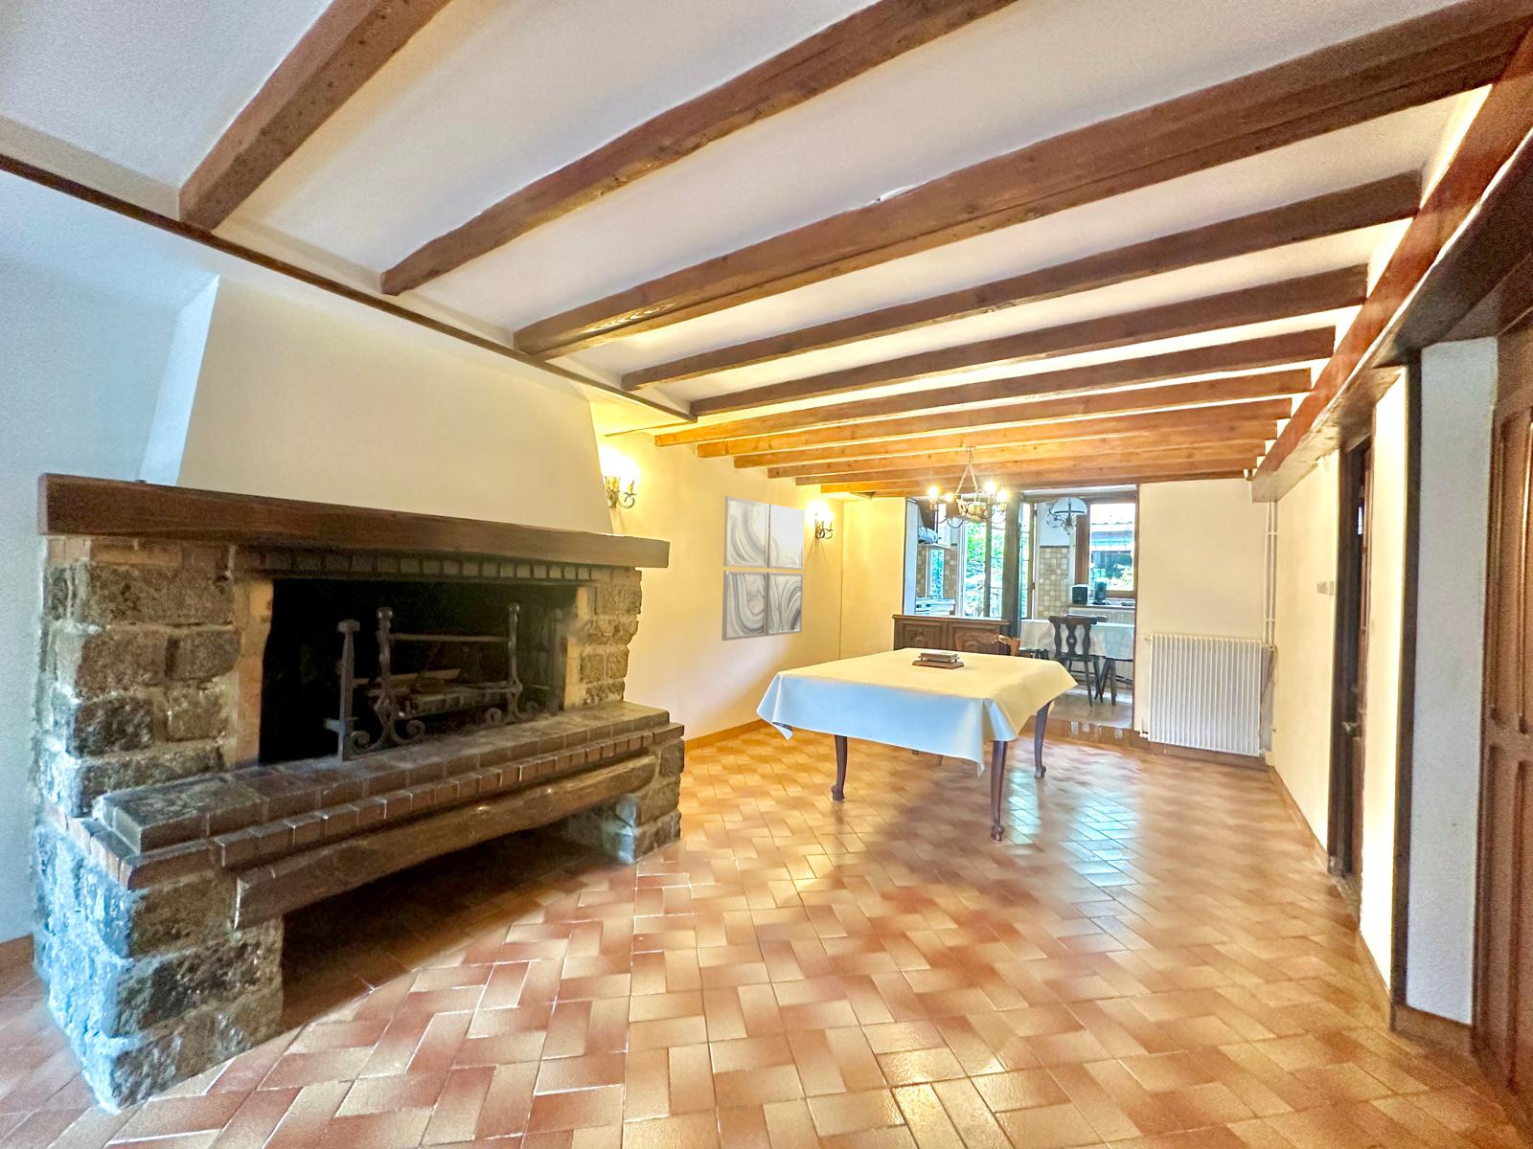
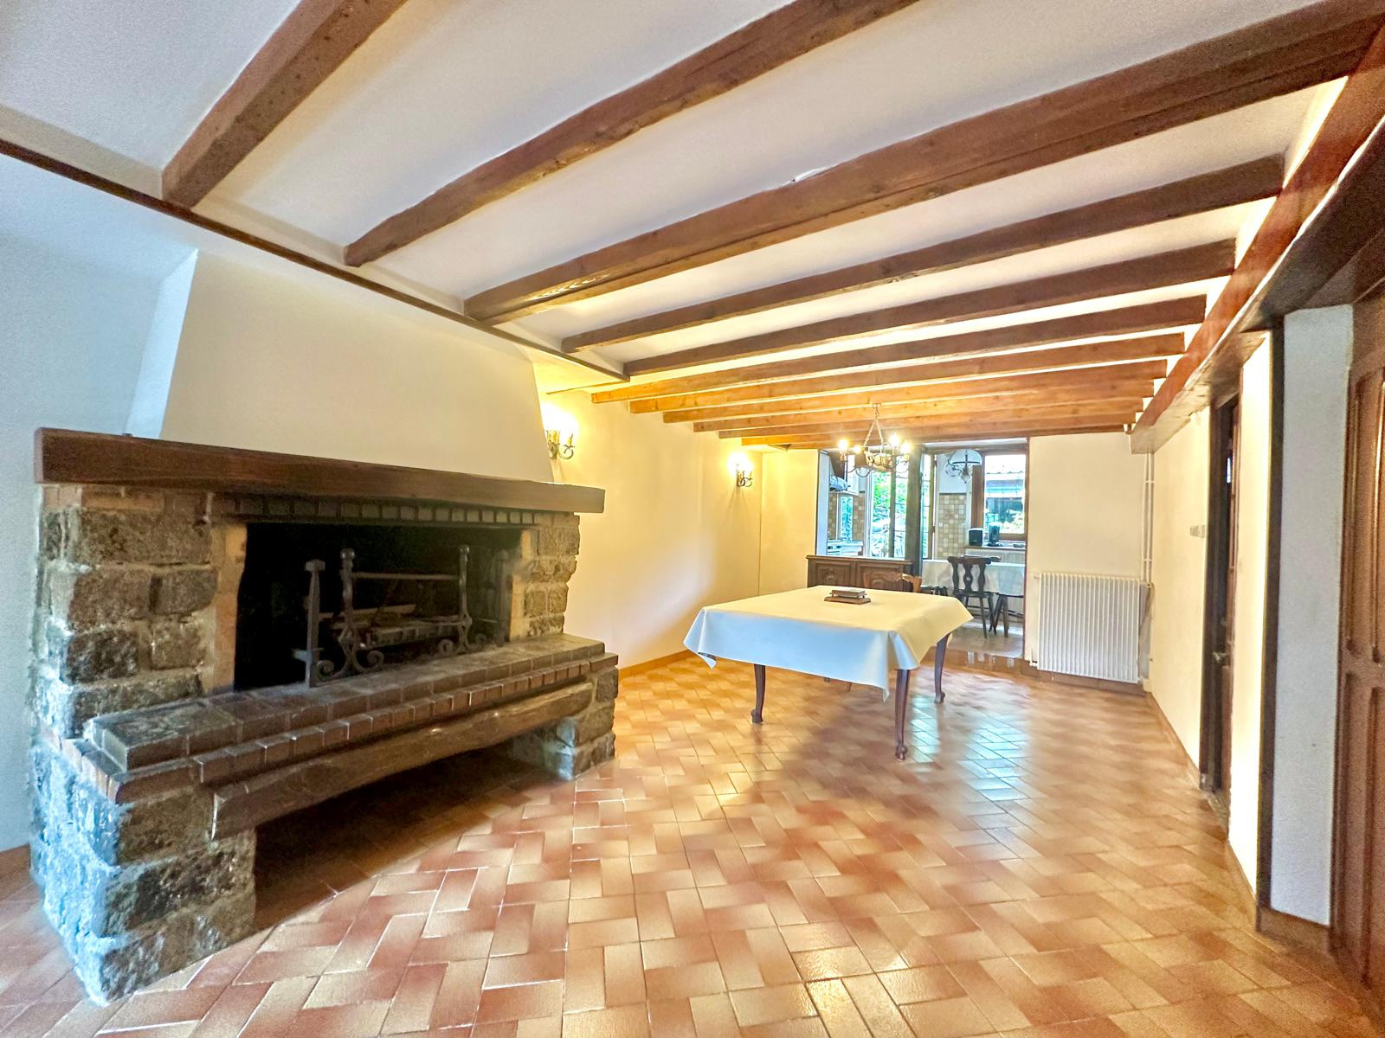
- wall art [721,495,806,642]
